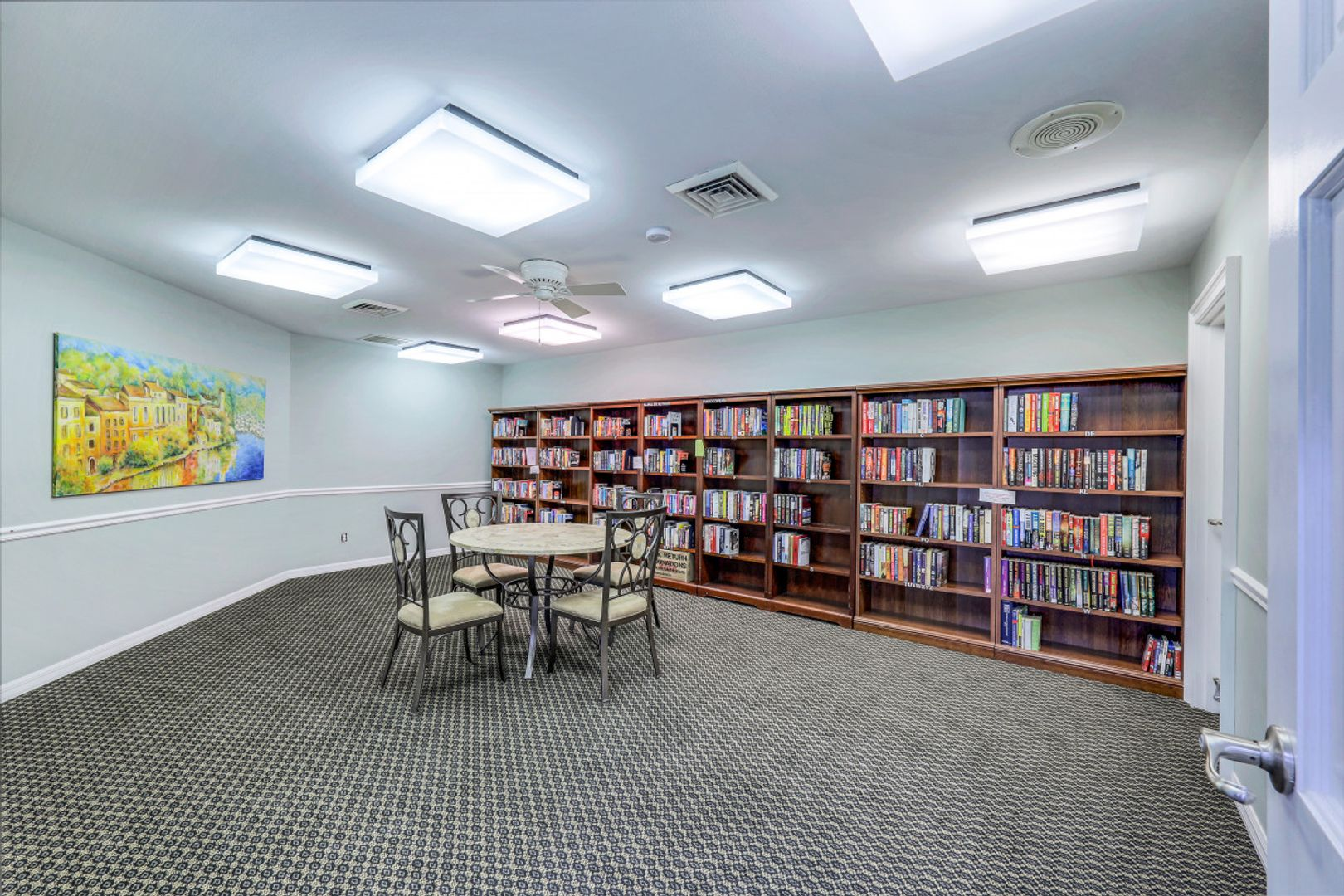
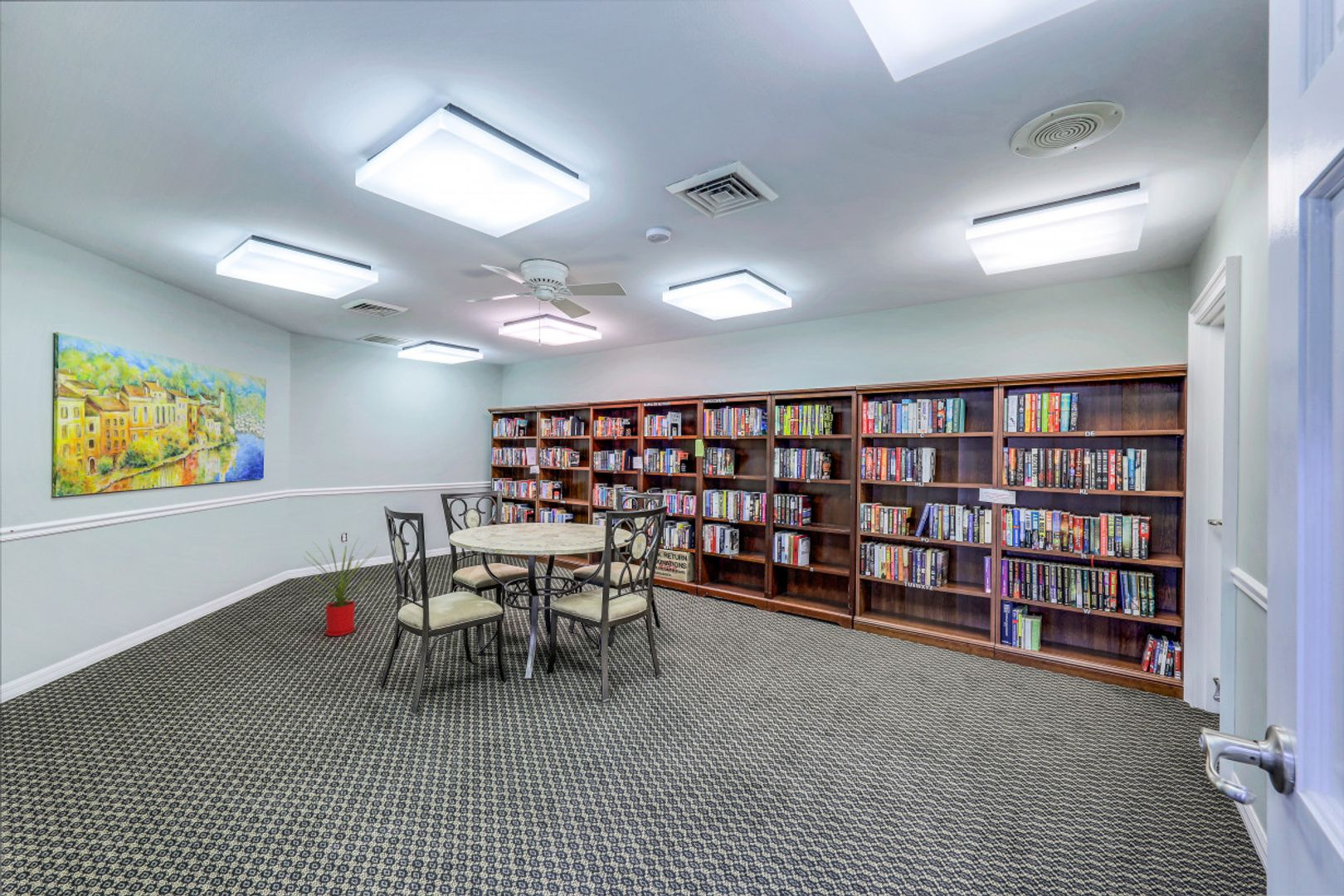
+ house plant [298,535,379,637]
